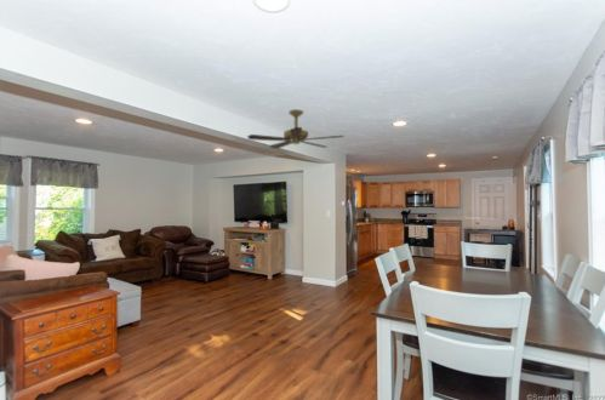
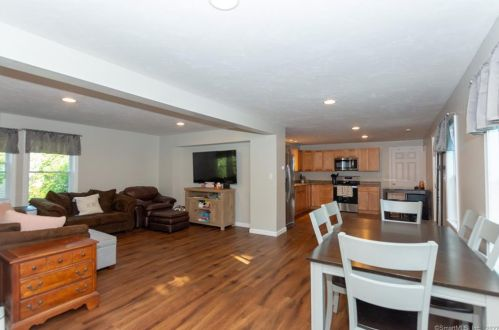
- ceiling fan [246,108,344,150]
